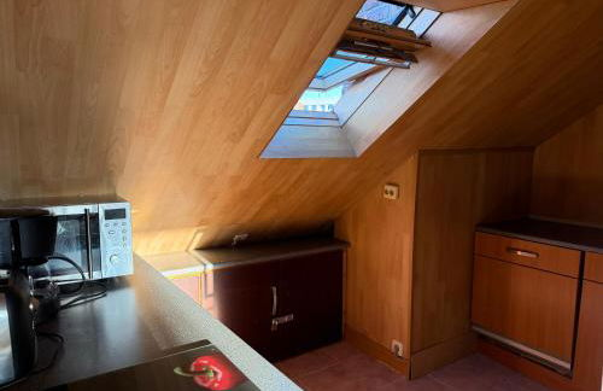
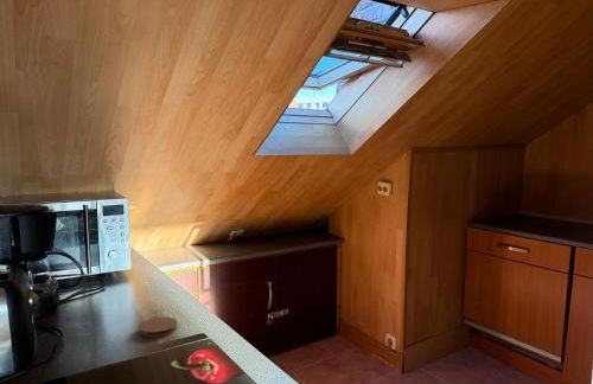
+ coaster [138,315,178,338]
